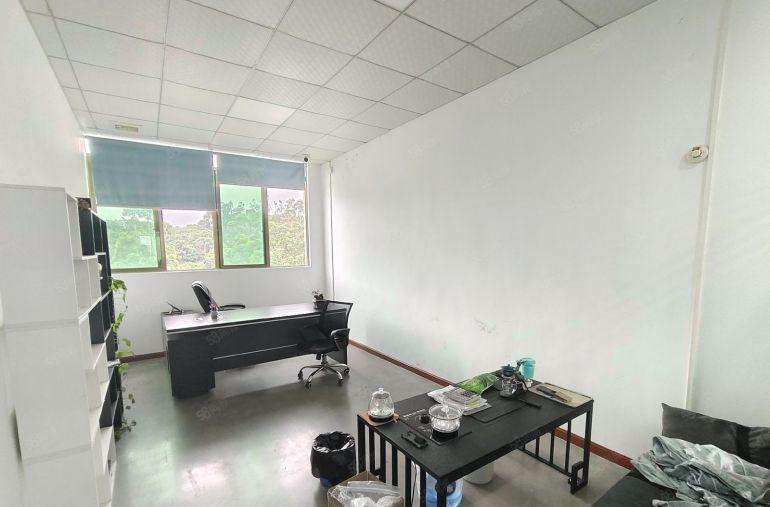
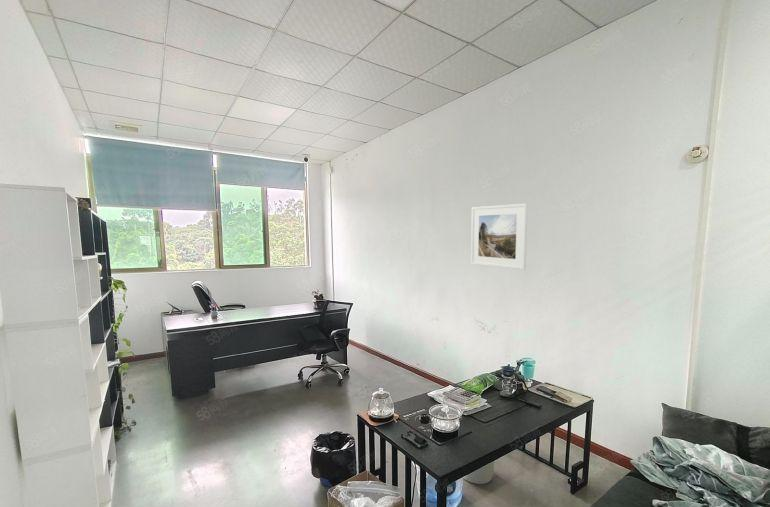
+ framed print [470,202,528,271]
